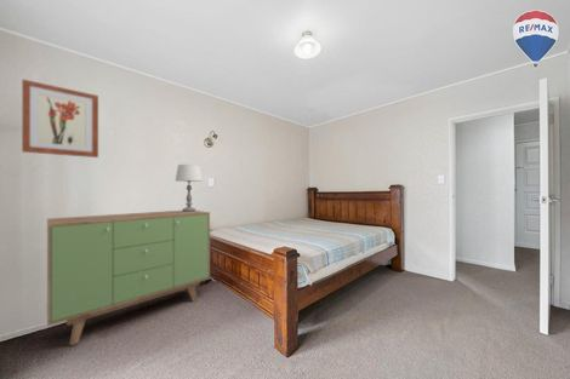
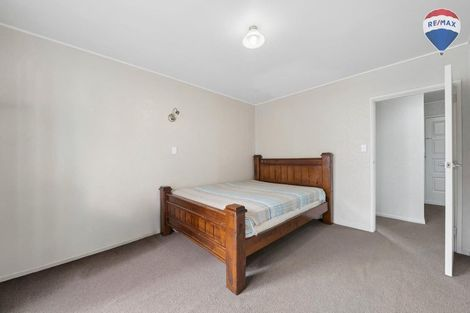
- table lamp [175,163,204,212]
- sideboard [46,209,211,346]
- wall art [21,77,99,159]
